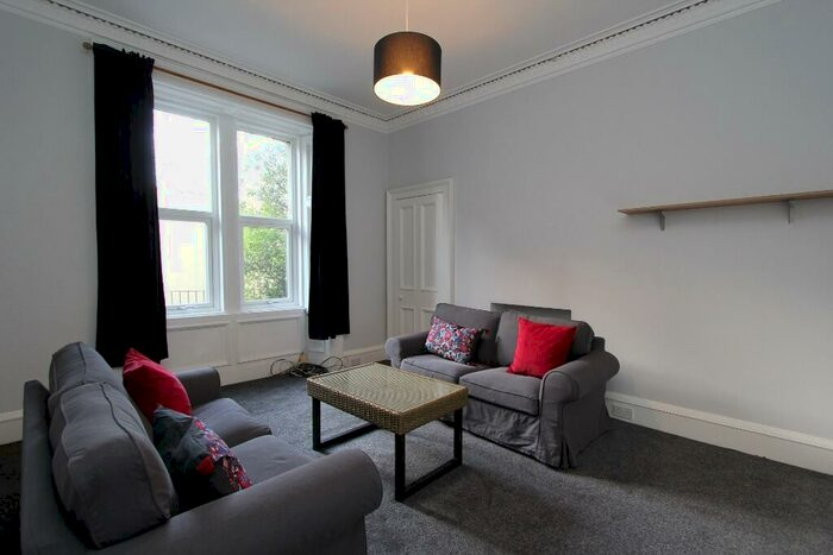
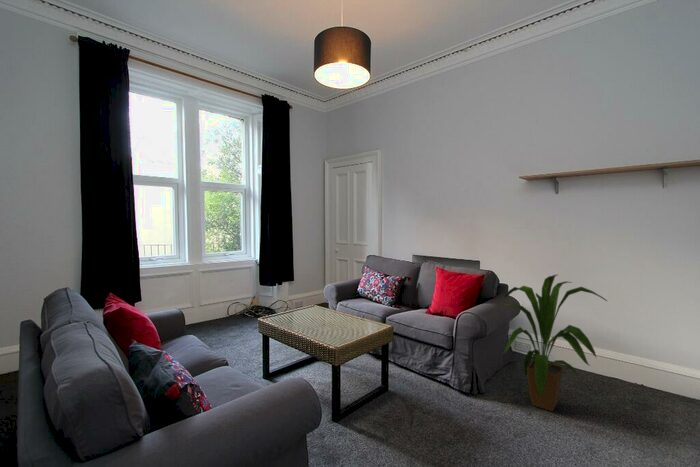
+ house plant [501,273,608,412]
